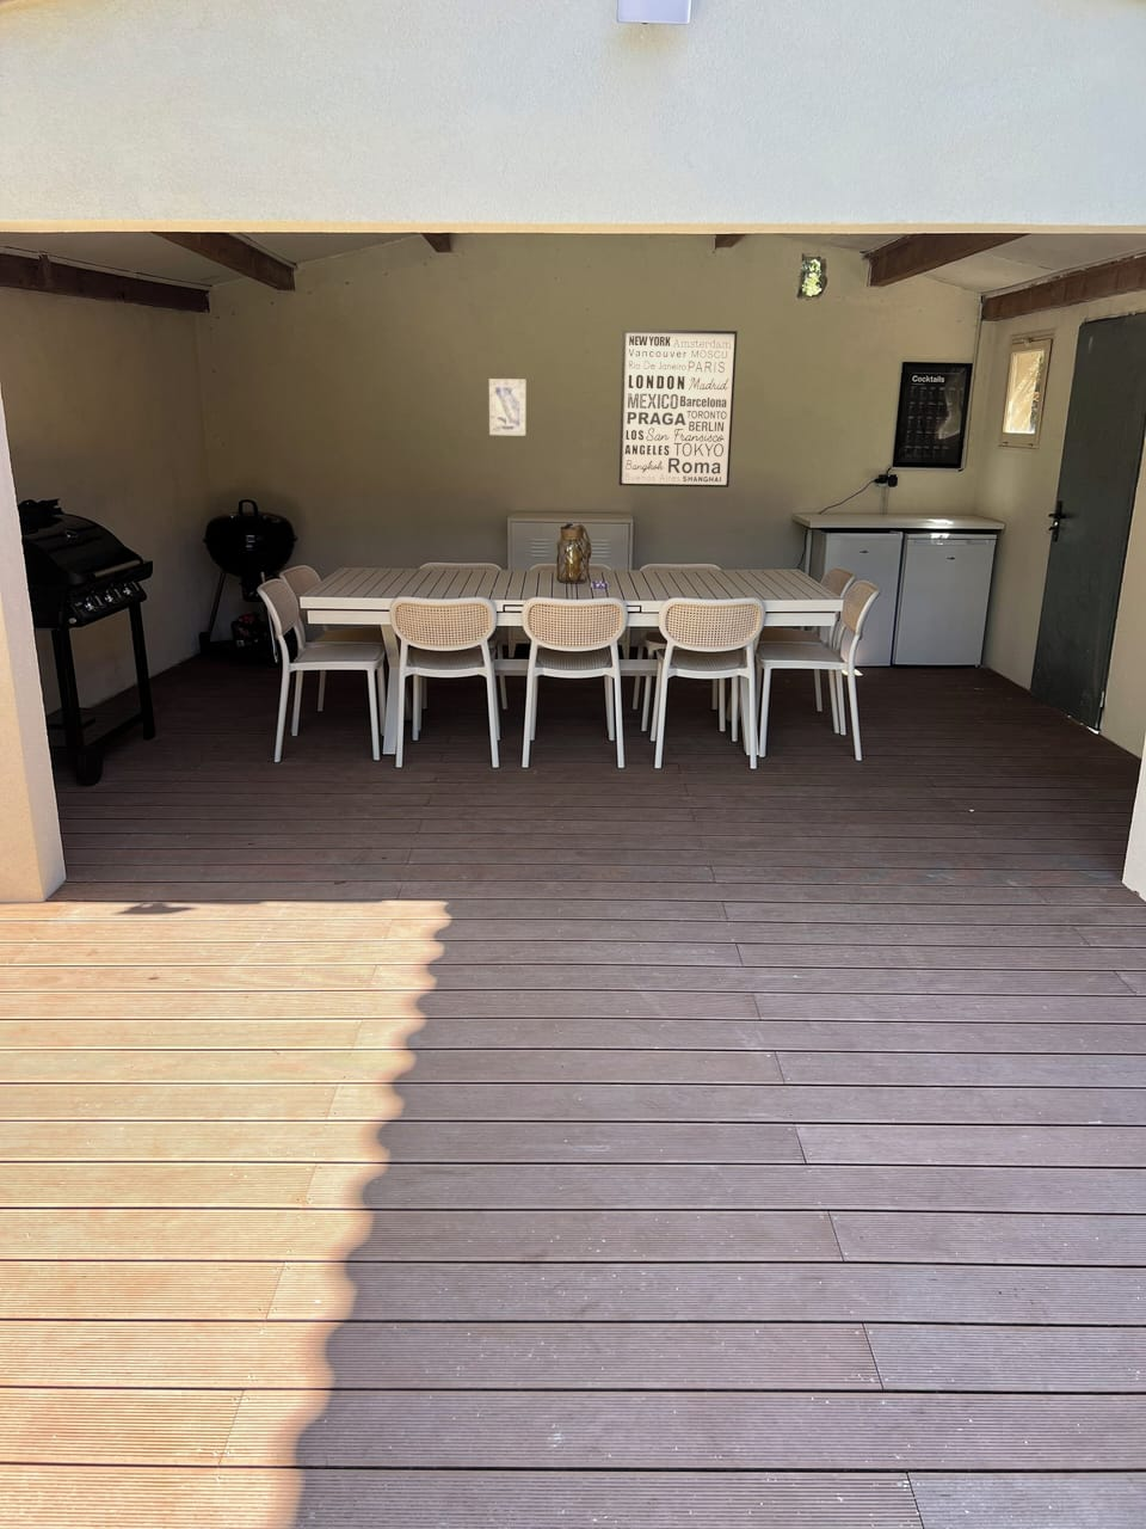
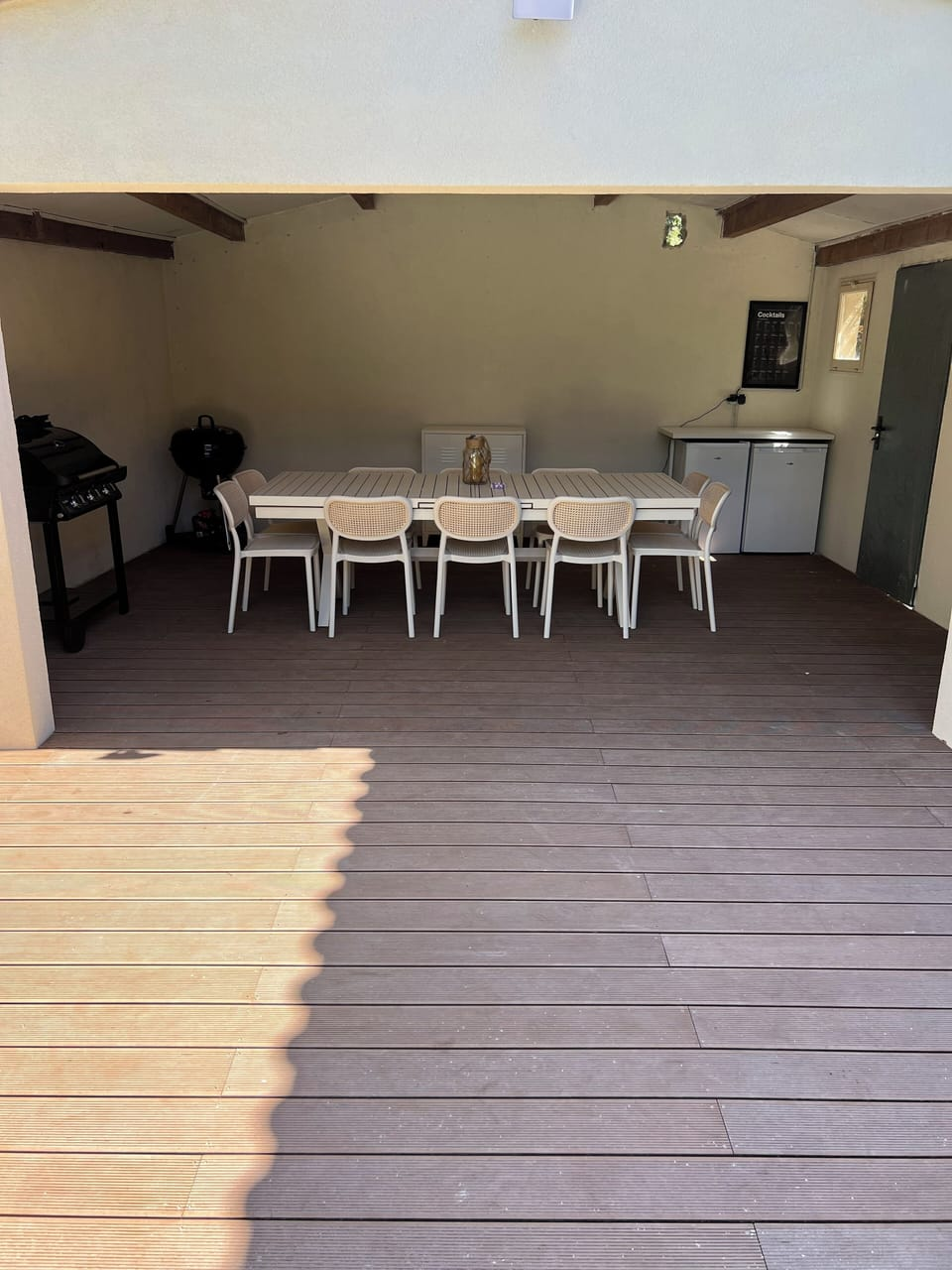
- wall art [619,329,739,489]
- wall art [489,378,526,437]
